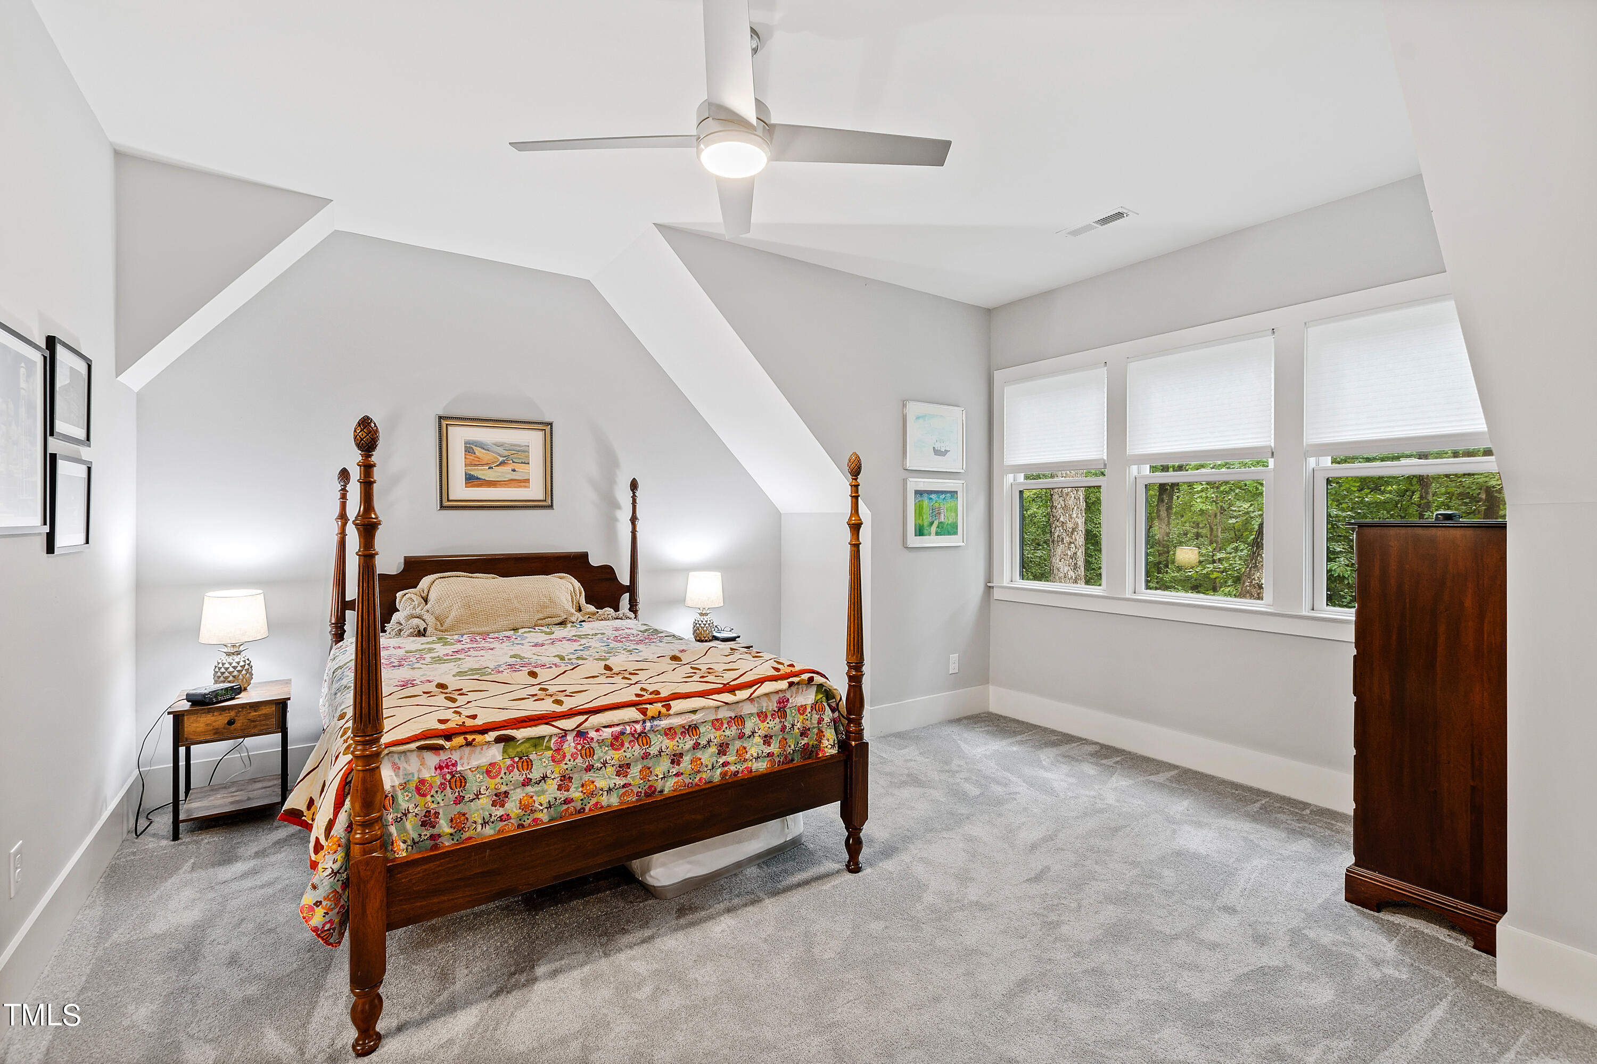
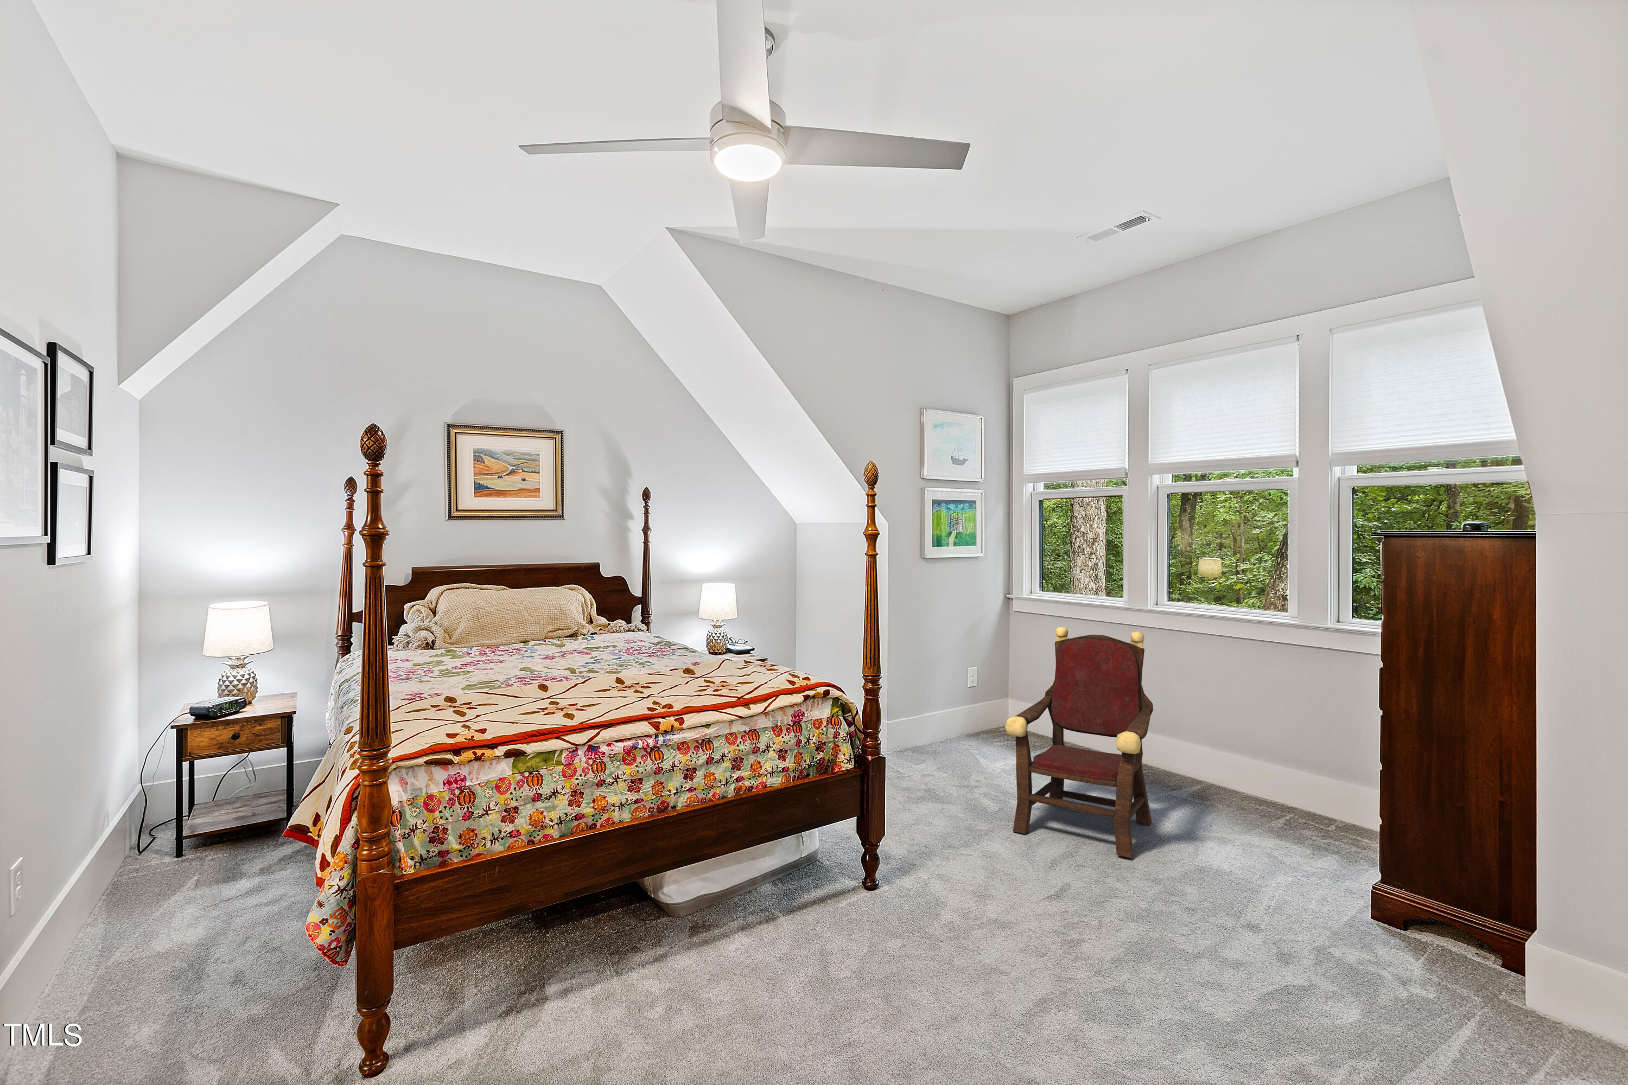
+ armchair [1004,626,1153,859]
